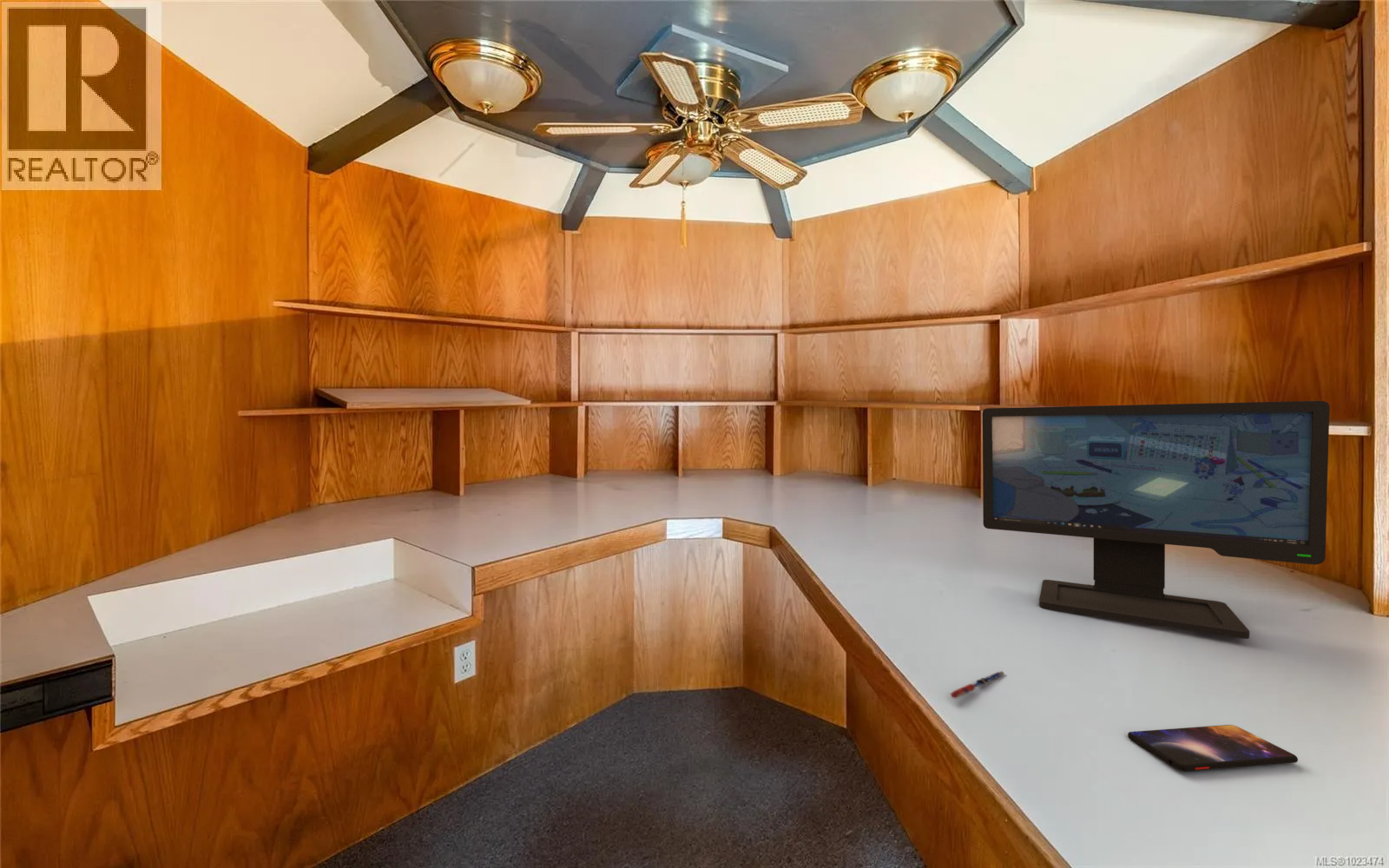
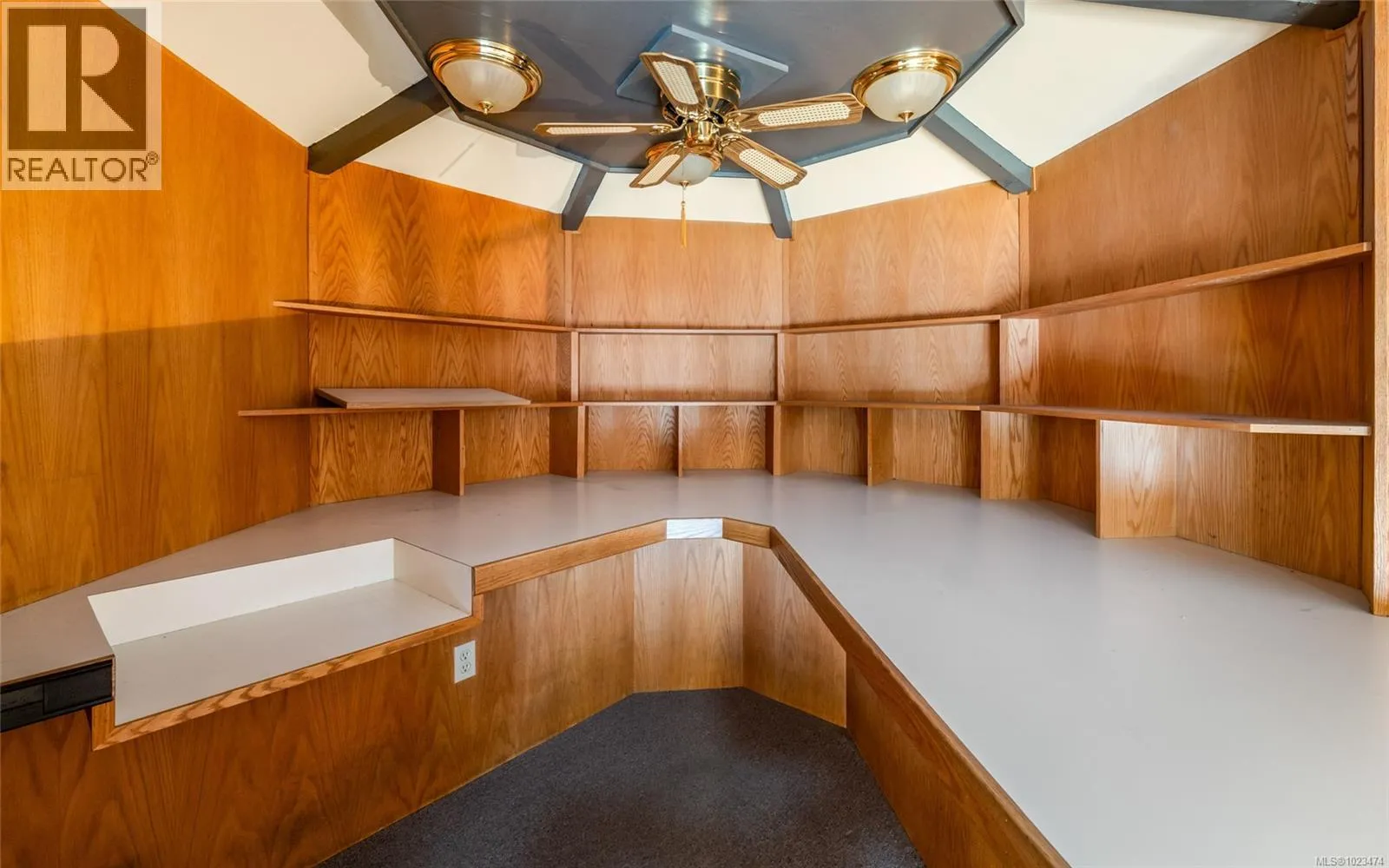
- smartphone [1127,724,1299,773]
- computer monitor [981,400,1331,640]
- pen [947,670,1007,700]
